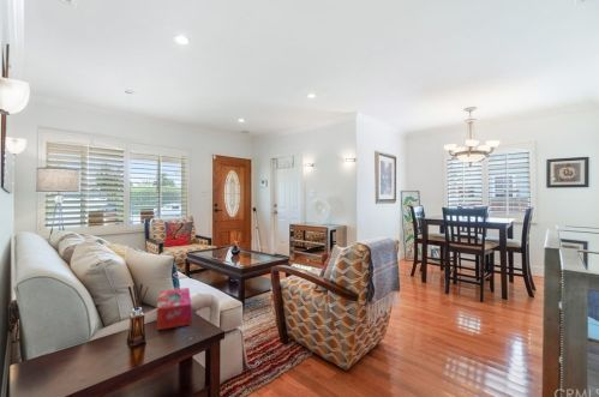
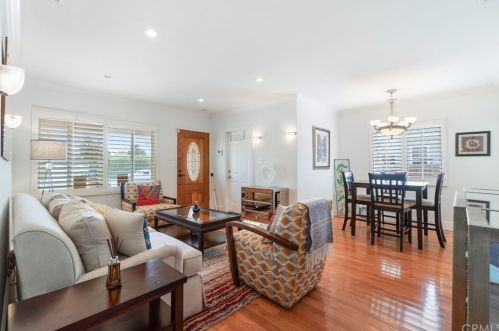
- tissue box [156,287,192,331]
